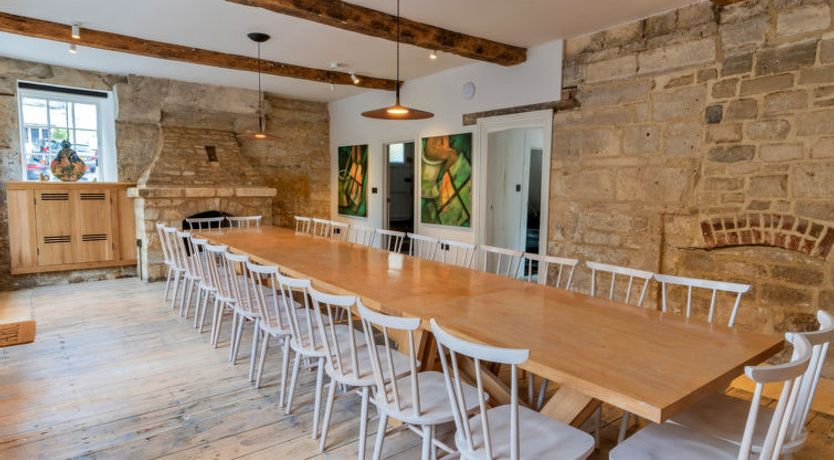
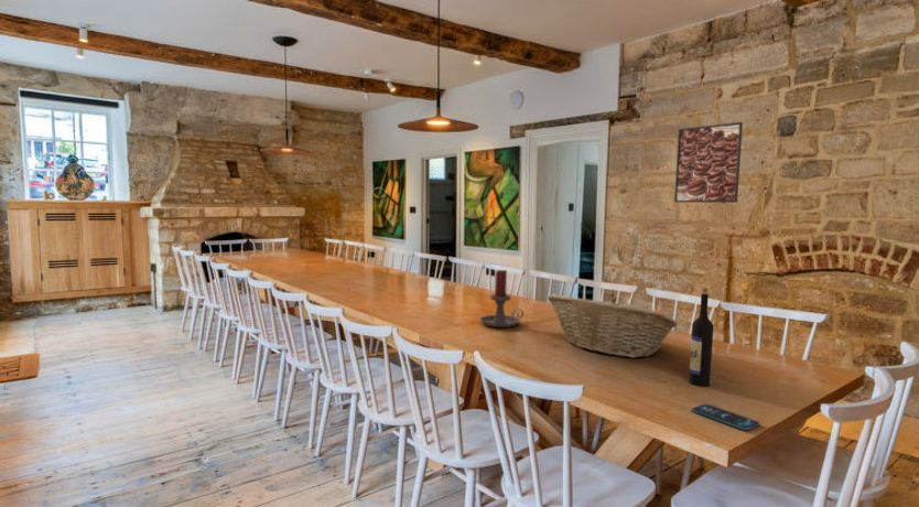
+ smartphone [691,402,760,431]
+ fruit basket [547,293,679,359]
+ candle holder [479,269,525,328]
+ wine bottle [688,287,714,387]
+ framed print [673,121,744,204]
